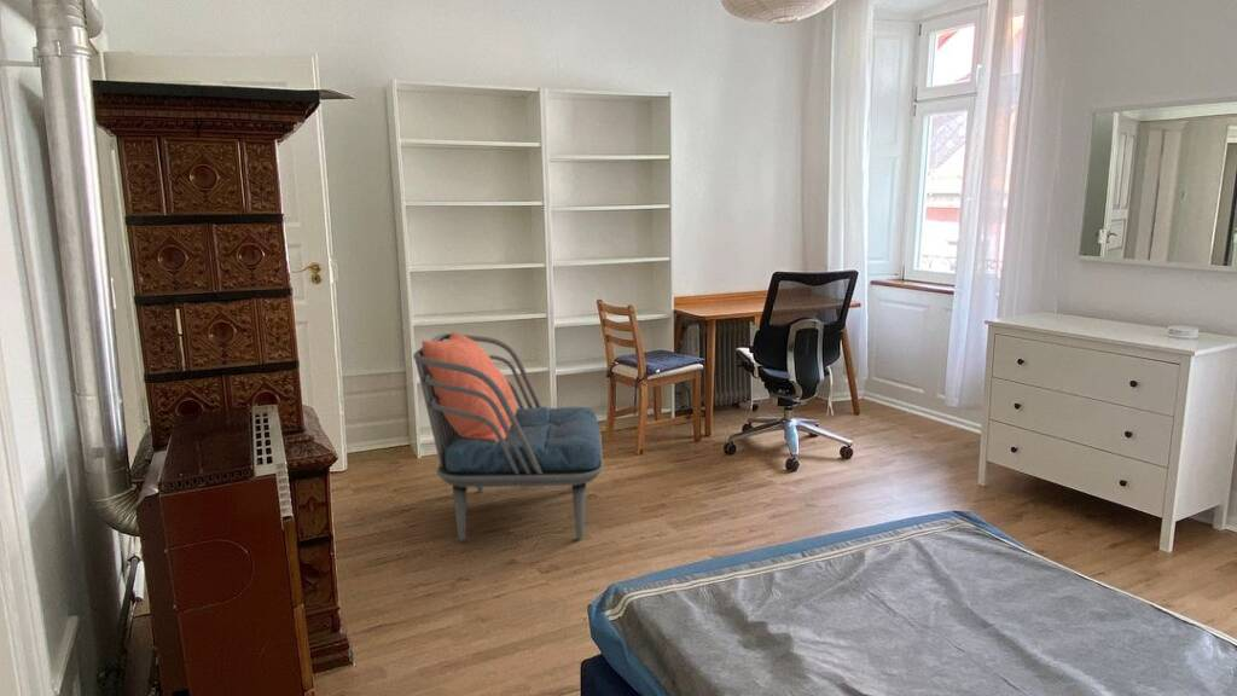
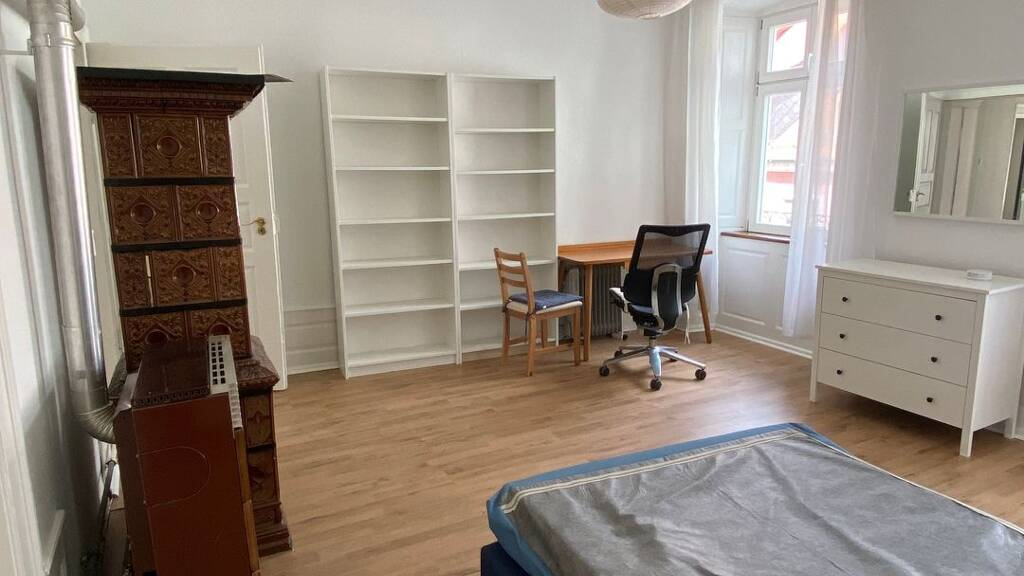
- armchair [412,331,604,543]
